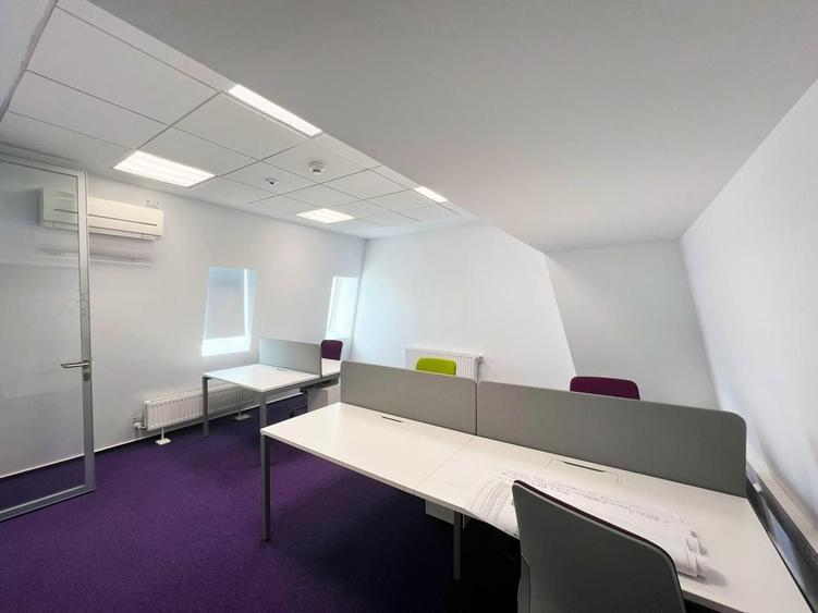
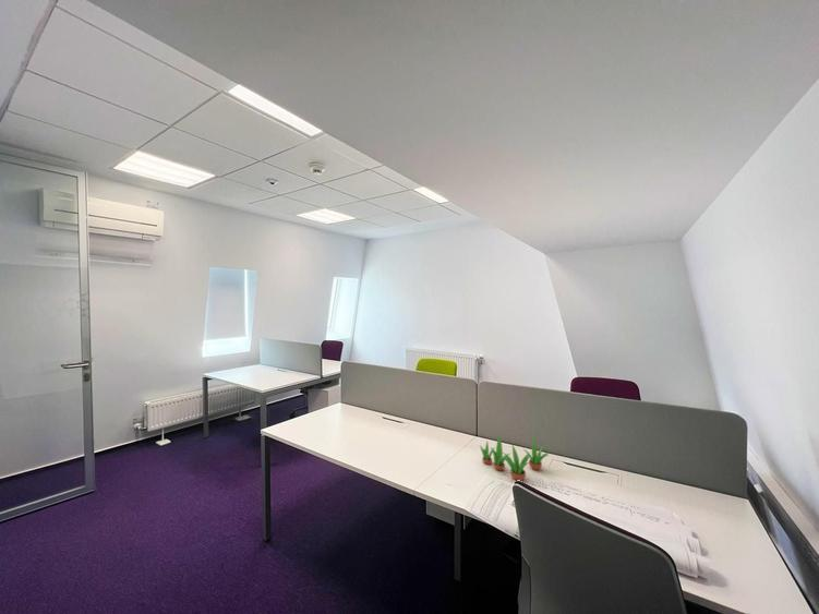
+ succulent plant [479,434,551,482]
